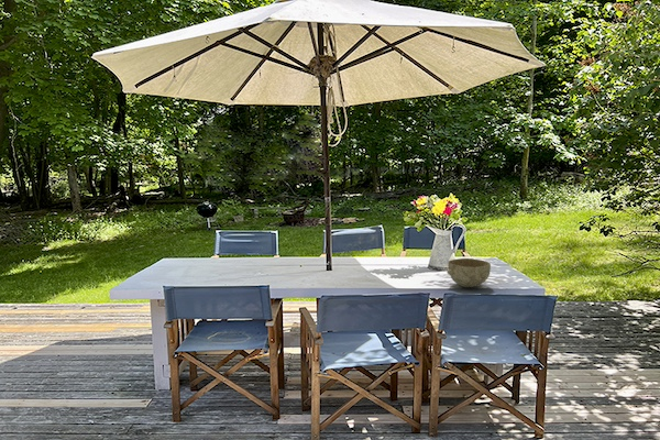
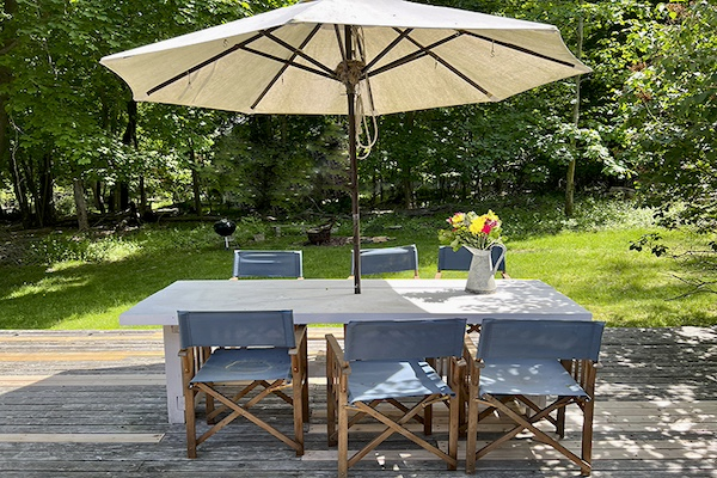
- bowl [446,257,492,288]
